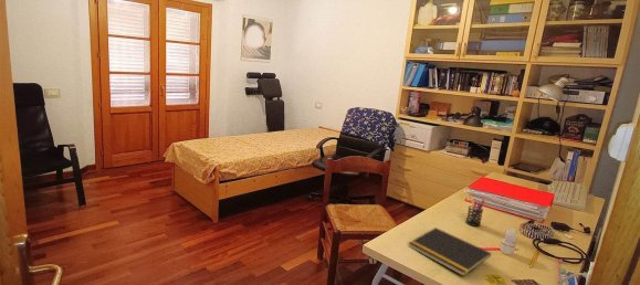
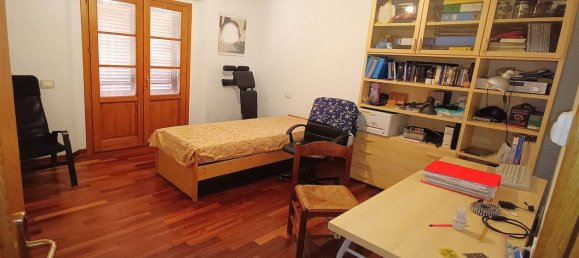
- pen holder [465,196,486,228]
- notepad [407,226,492,277]
